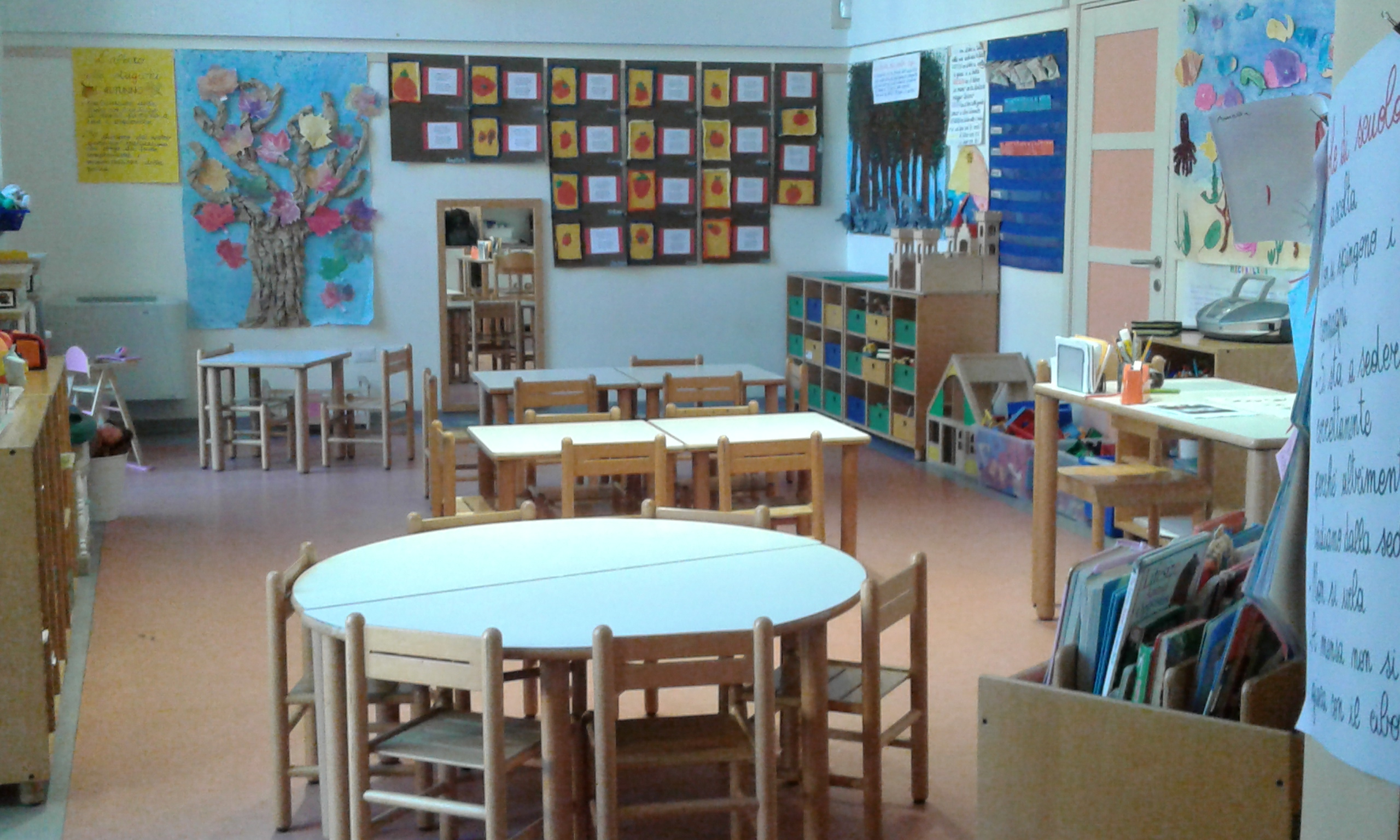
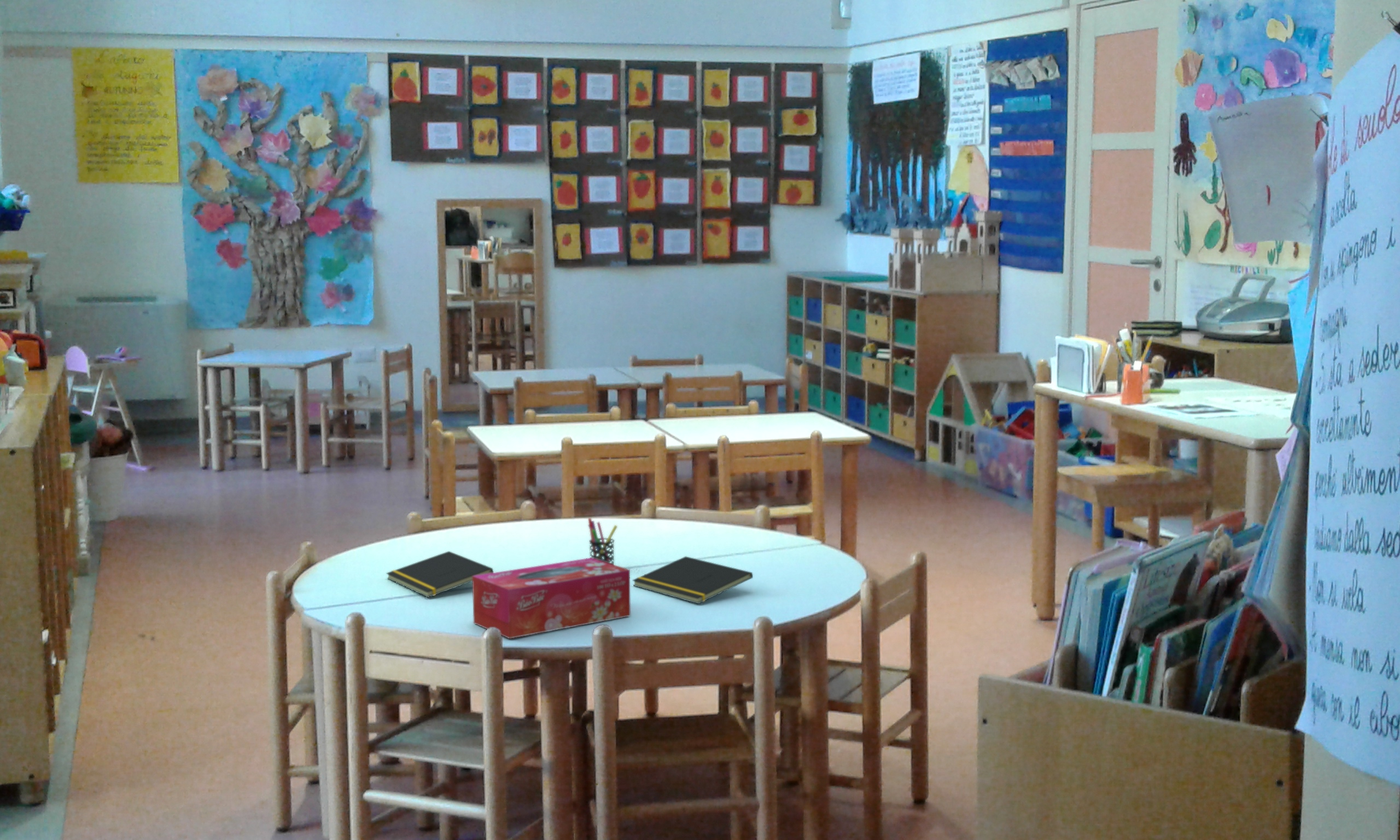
+ notepad [386,551,494,598]
+ tissue box [472,557,631,639]
+ notepad [632,556,754,604]
+ pen holder [587,517,618,565]
